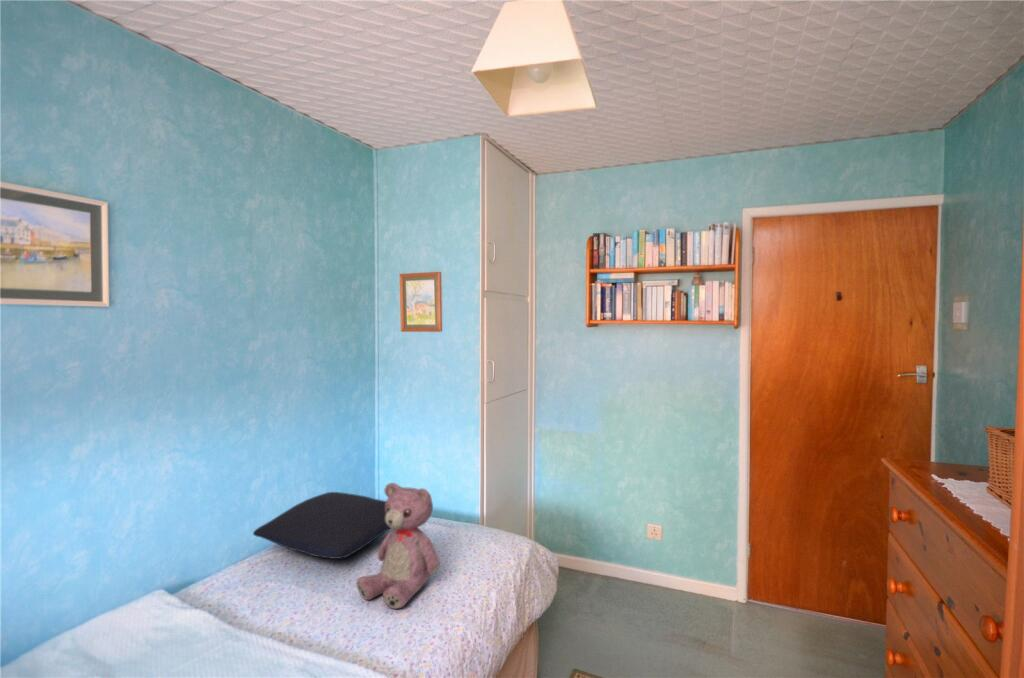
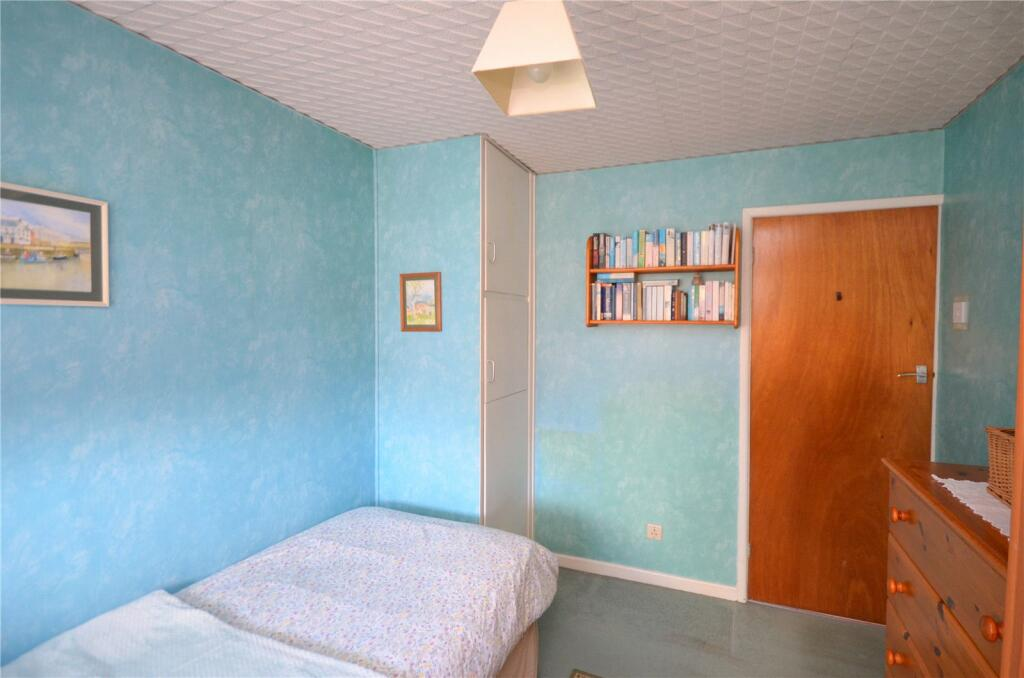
- pillow [252,491,392,560]
- teddy bear [356,482,441,610]
